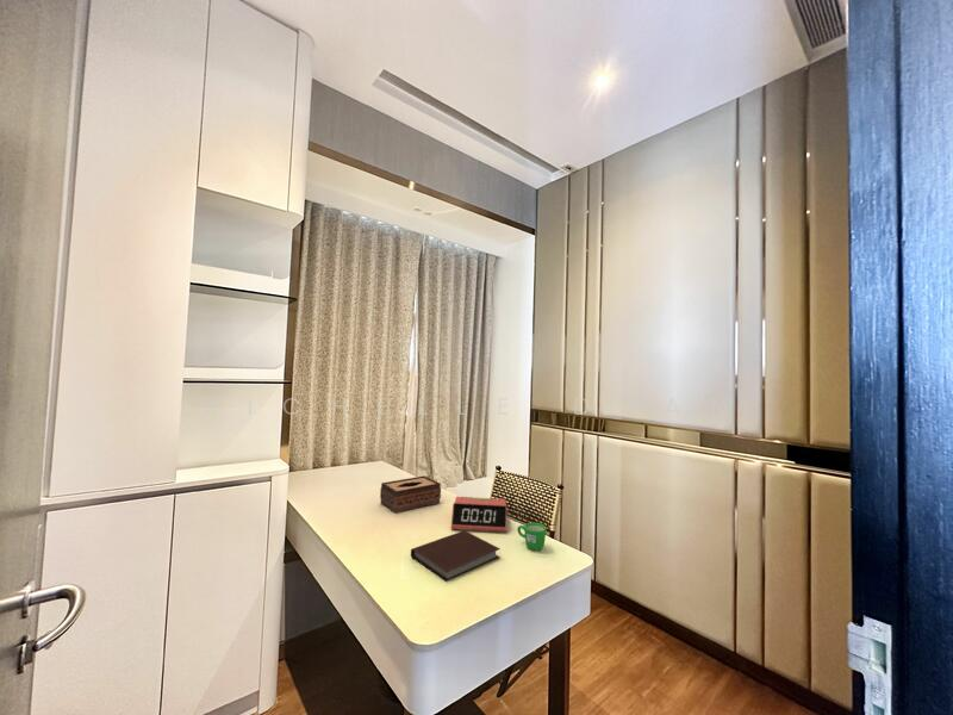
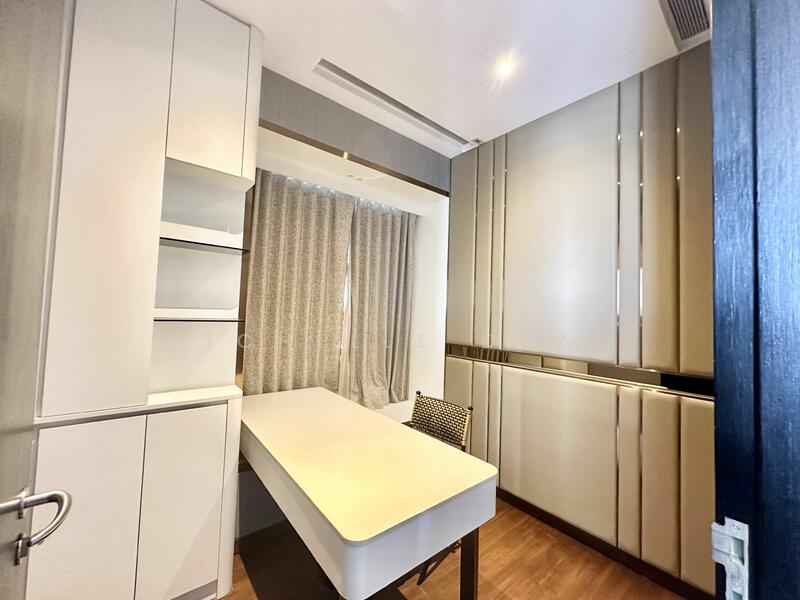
- alarm clock [450,496,509,533]
- tissue box [379,474,442,515]
- notebook [410,529,502,583]
- mug [517,522,548,552]
